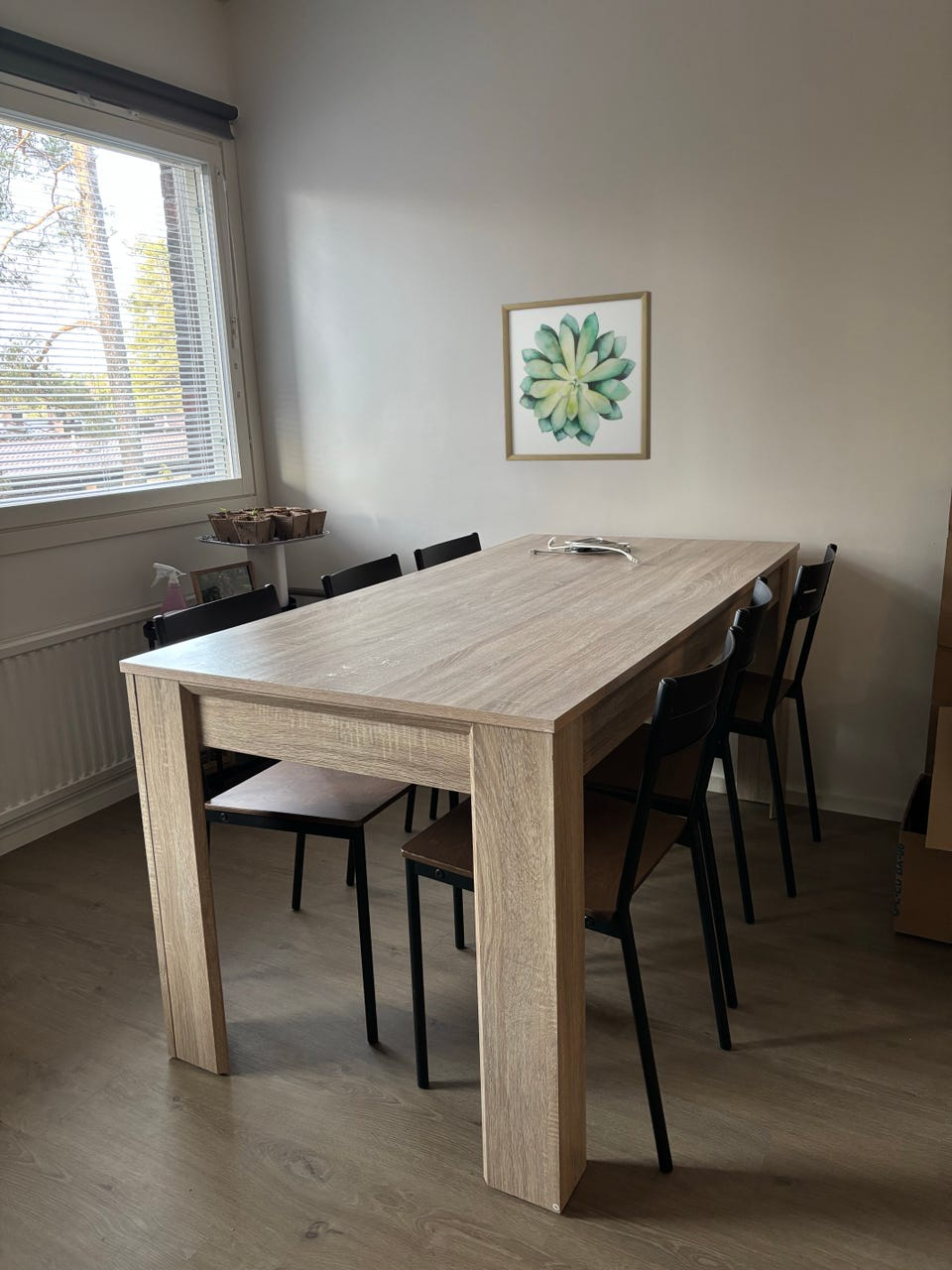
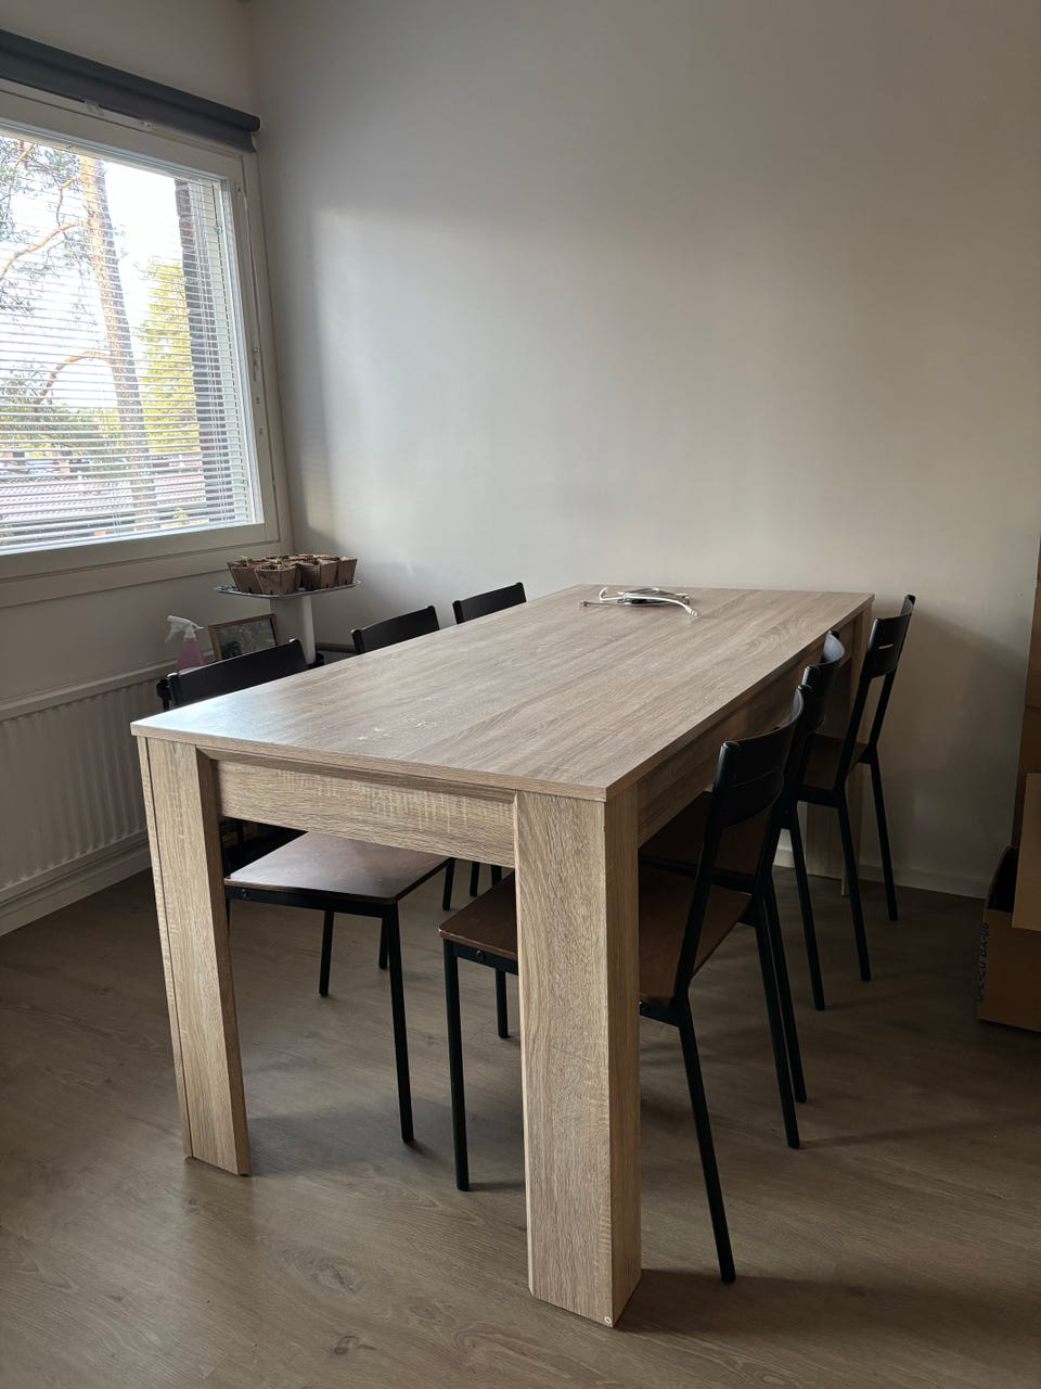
- wall art [500,290,653,461]
